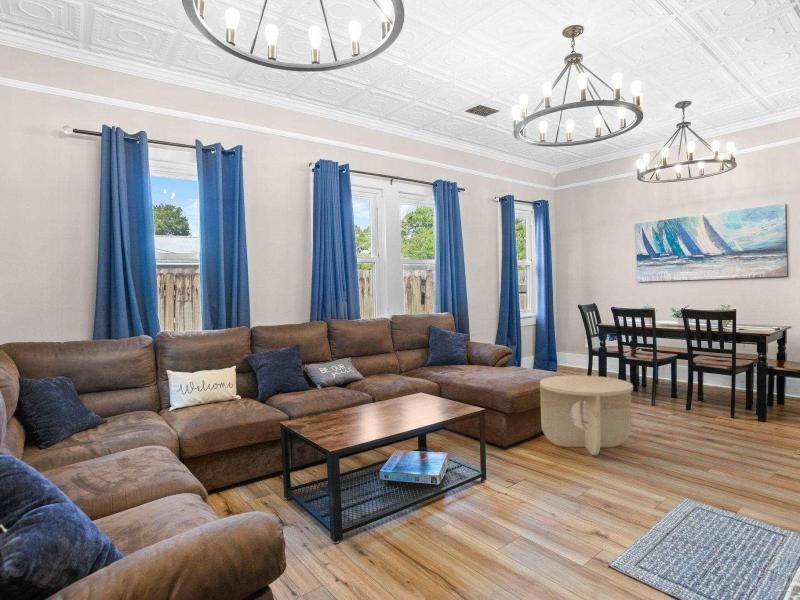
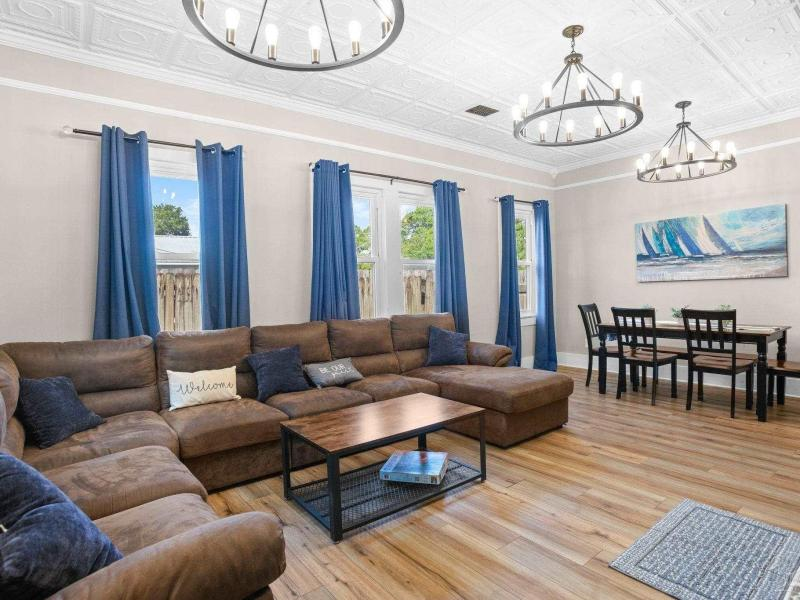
- side table [539,374,634,456]
